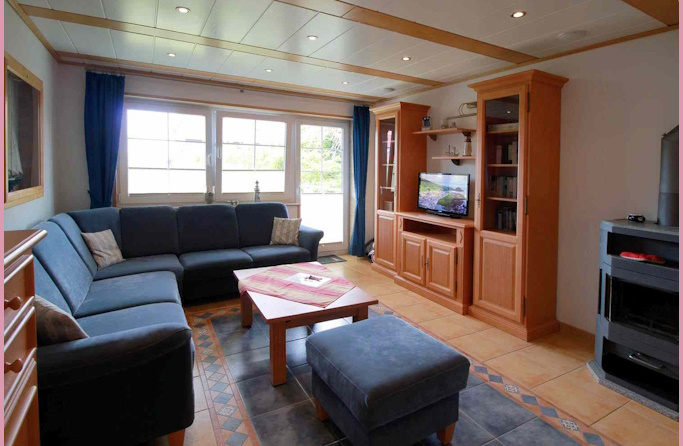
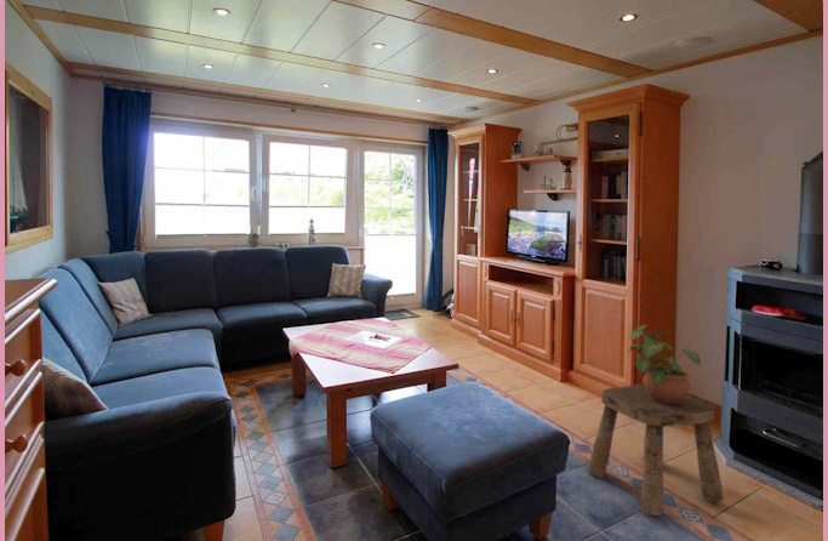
+ potted plant [628,324,702,404]
+ stool [587,385,725,517]
